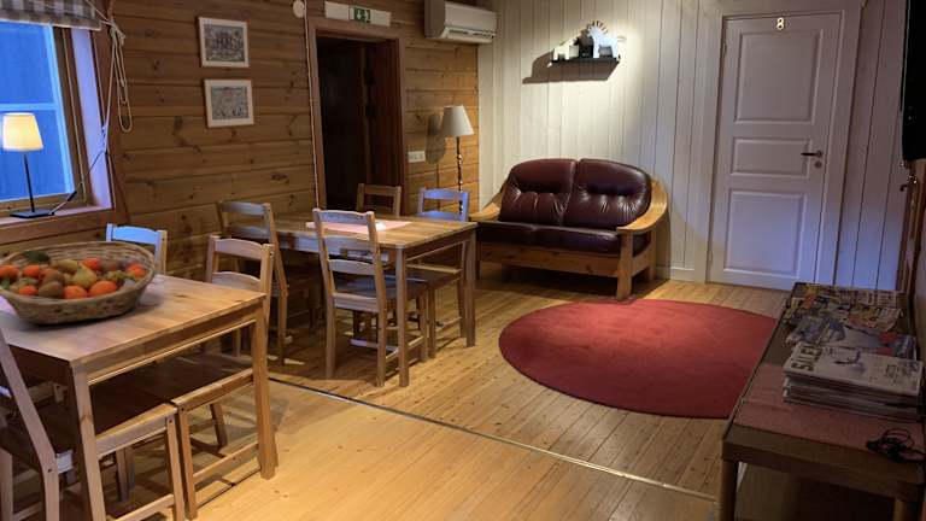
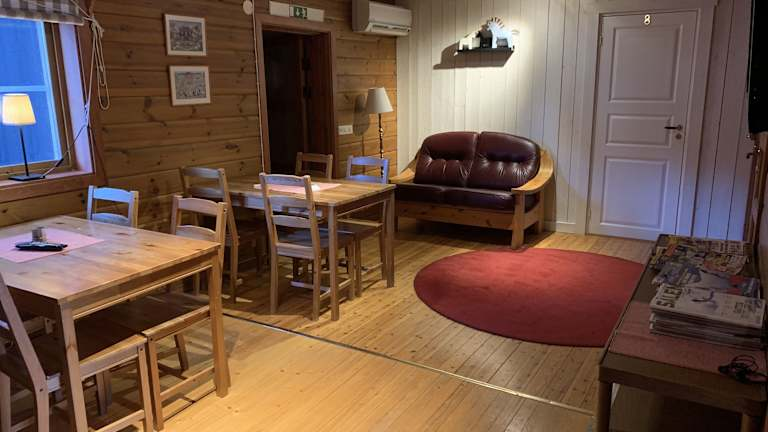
- fruit basket [0,240,159,326]
